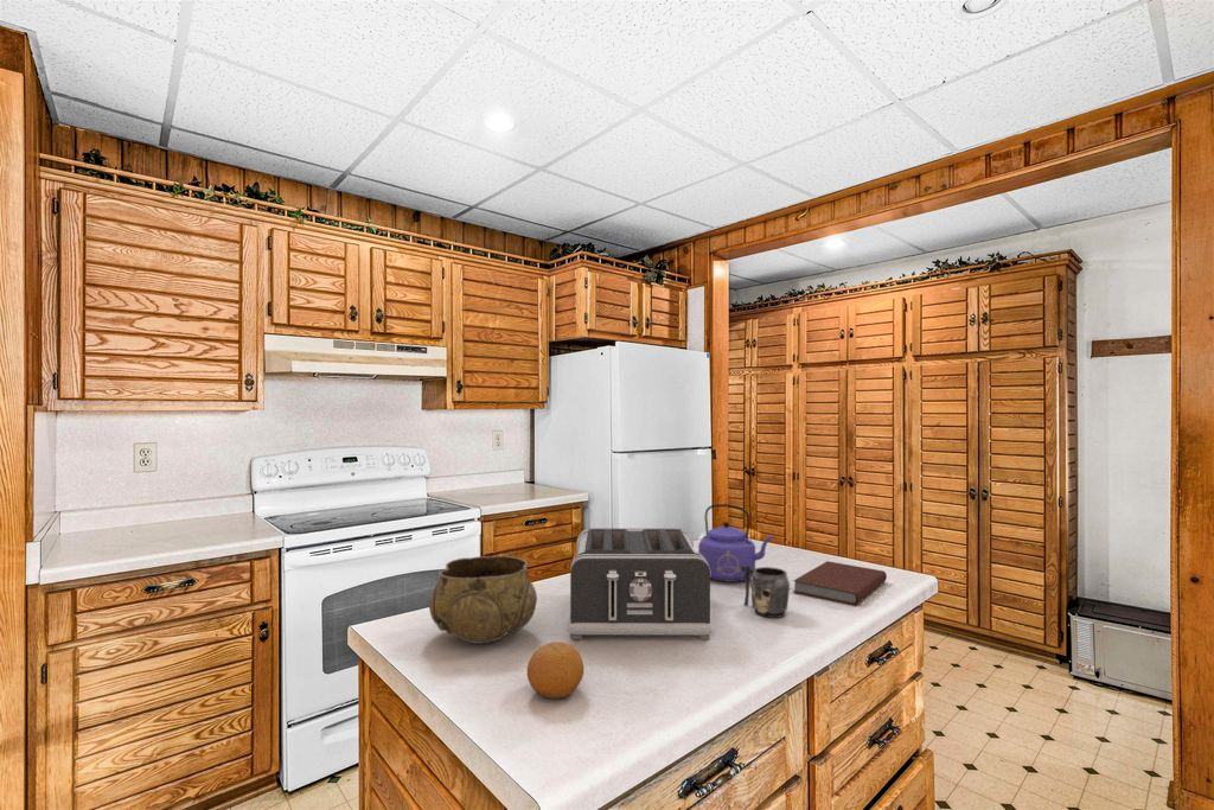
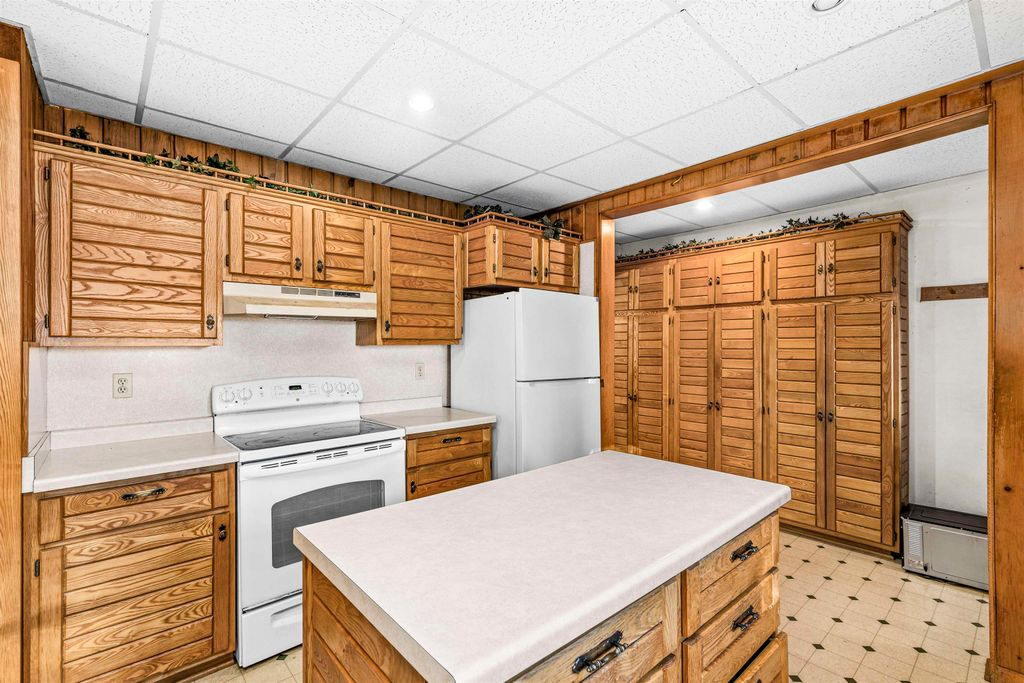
- toaster [567,528,714,642]
- mug [742,566,791,619]
- kettle [697,503,775,583]
- decorative bowl [428,555,538,645]
- book [792,560,888,606]
- fruit [526,640,584,700]
